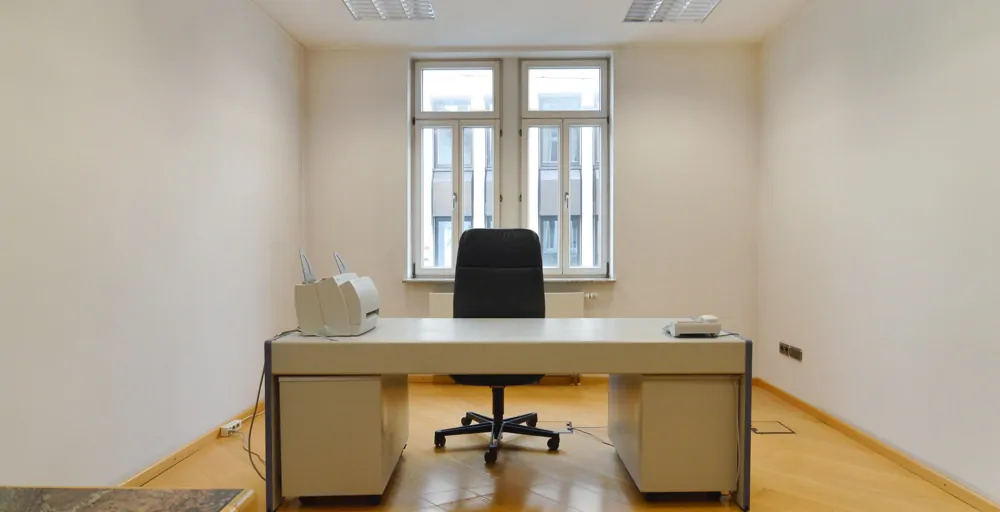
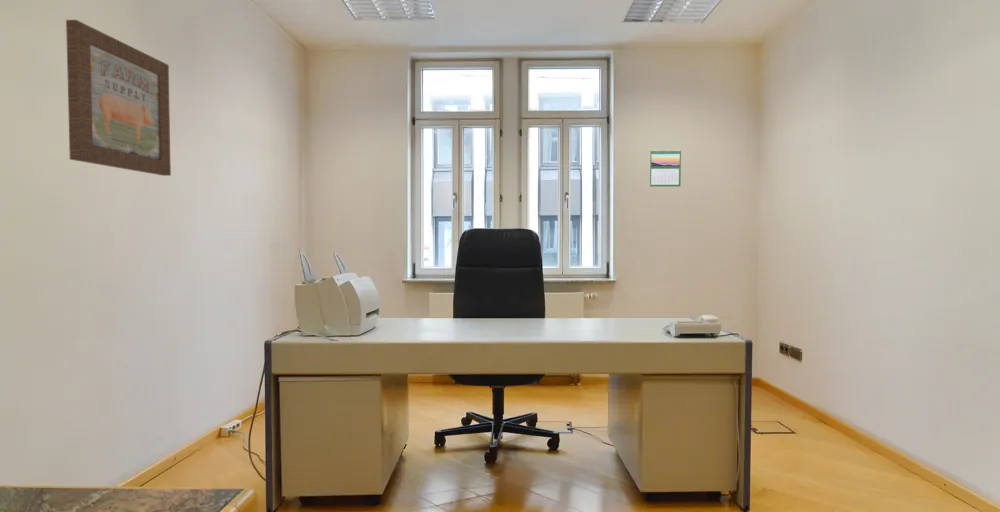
+ calendar [649,148,682,188]
+ wall art [65,19,172,177]
